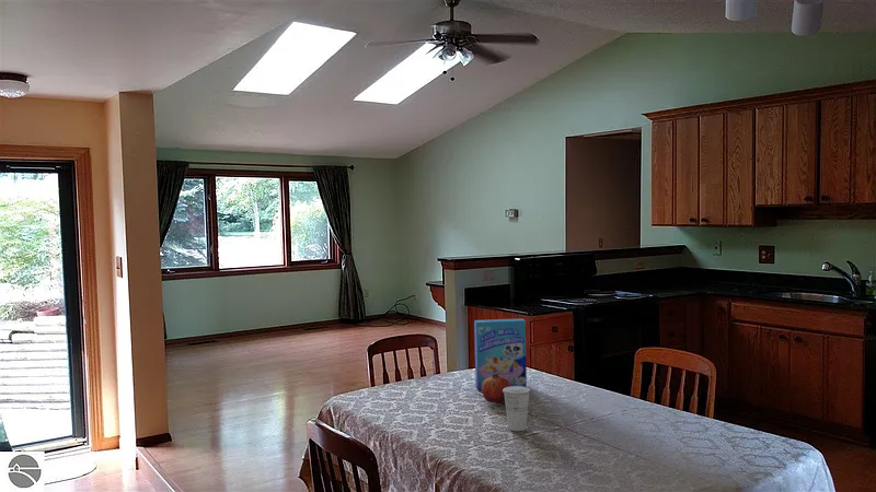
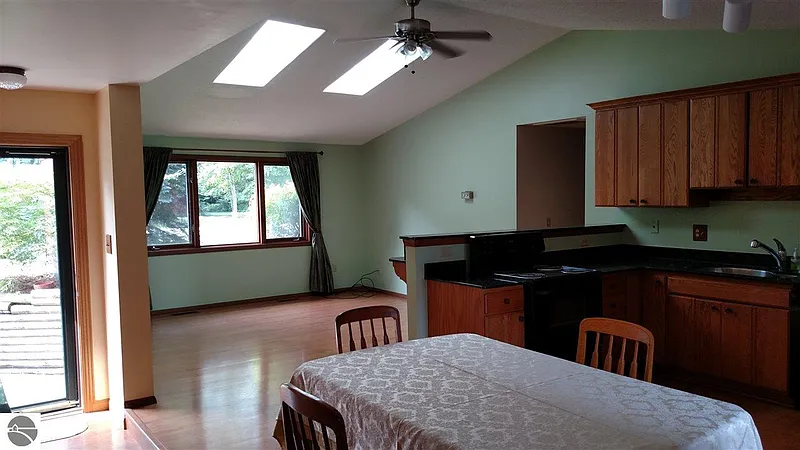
- fruit [482,374,510,405]
- cereal box [473,318,528,391]
- cup [503,386,532,432]
